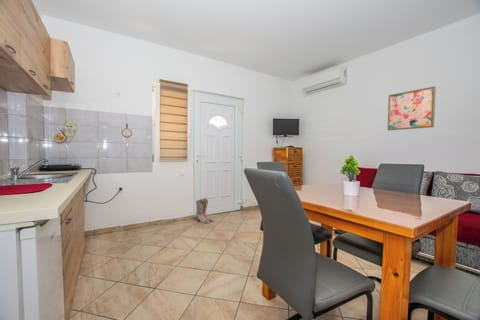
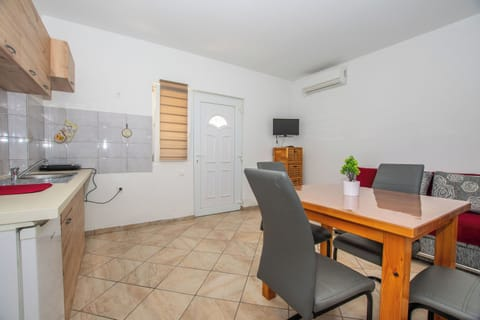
- boots [195,197,215,224]
- wall art [387,85,437,131]
